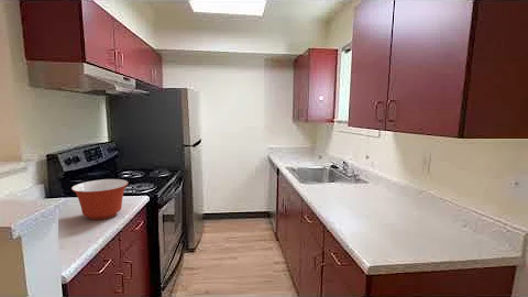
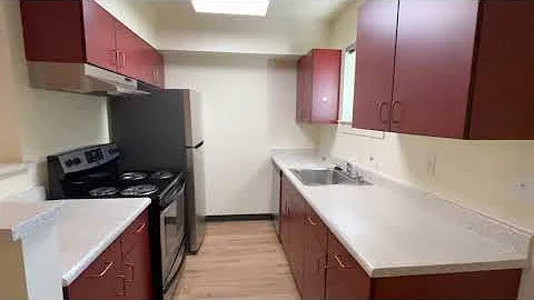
- mixing bowl [70,178,129,221]
